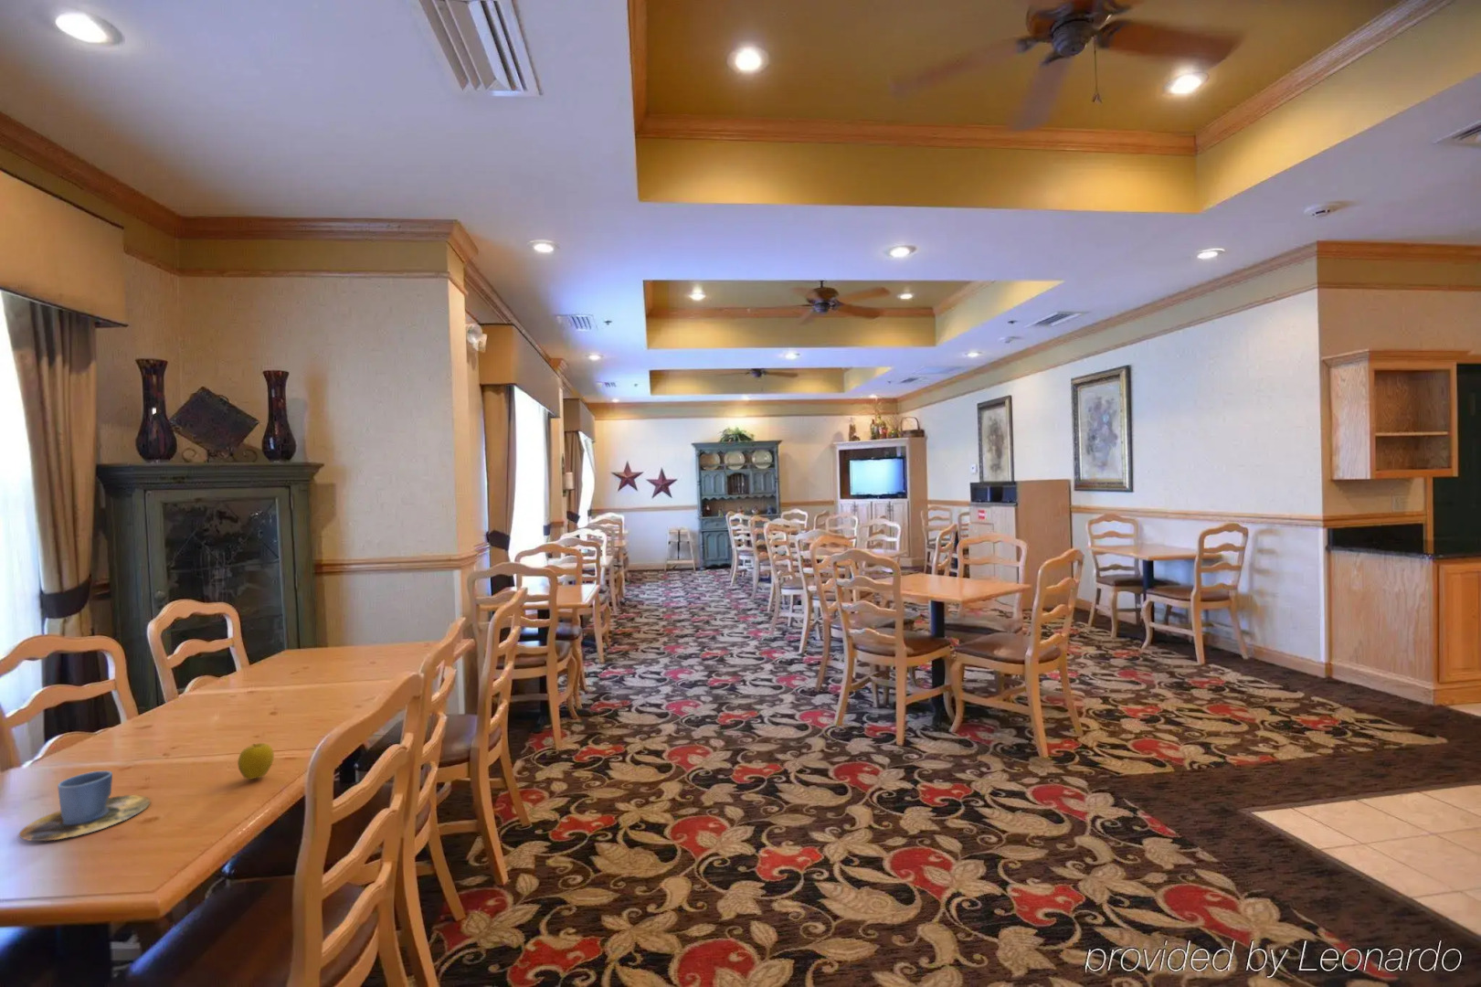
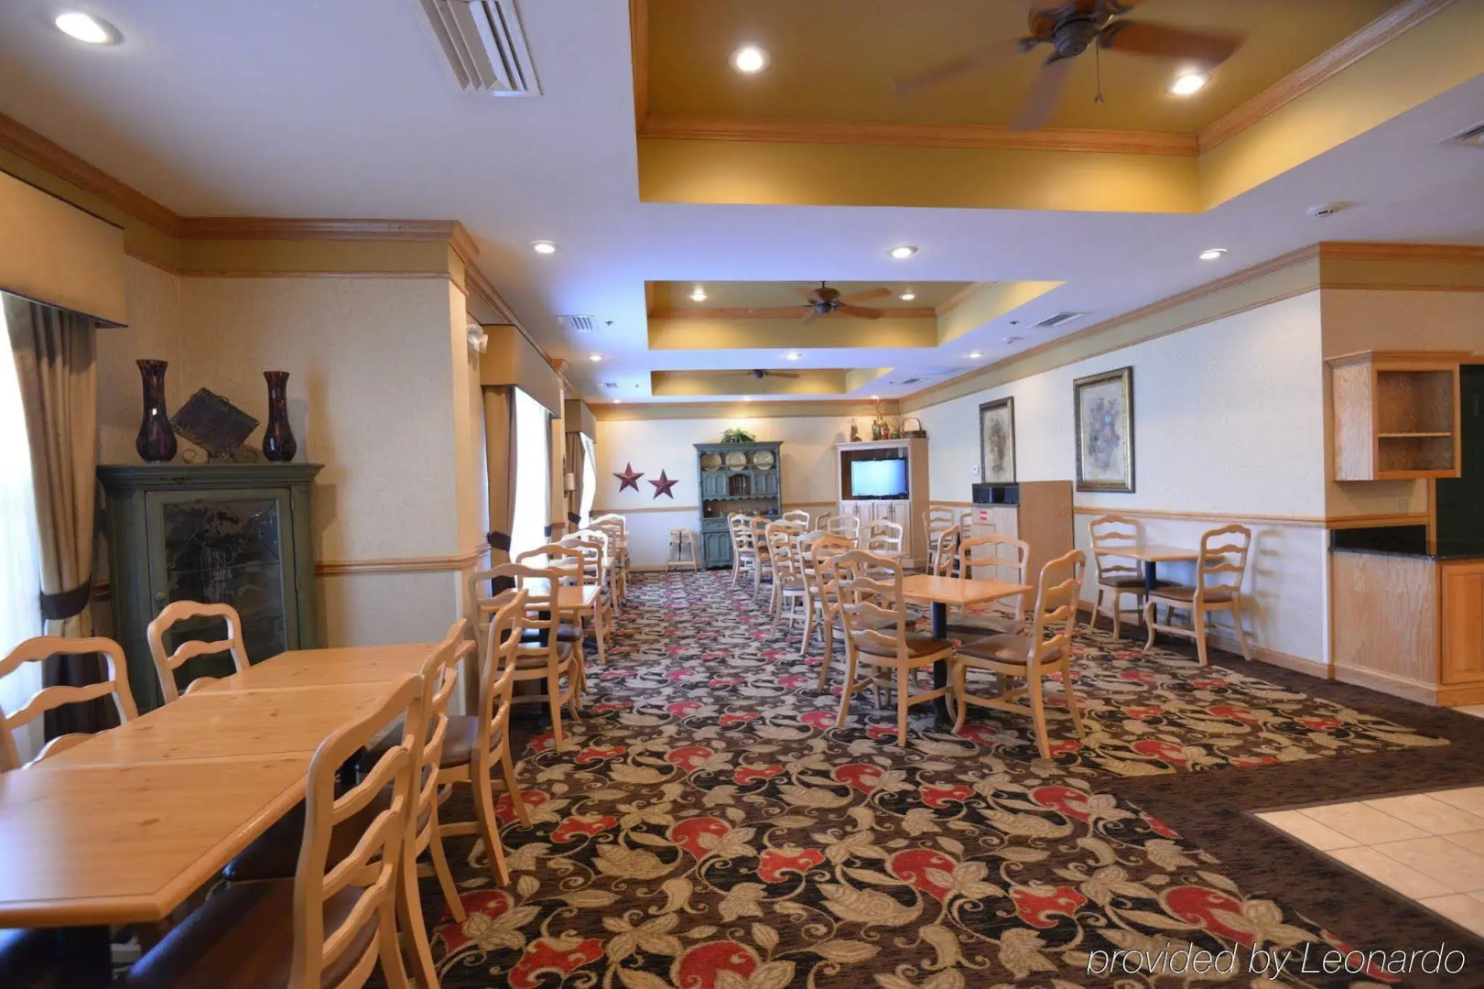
- cup [19,770,152,842]
- apple [237,742,275,781]
